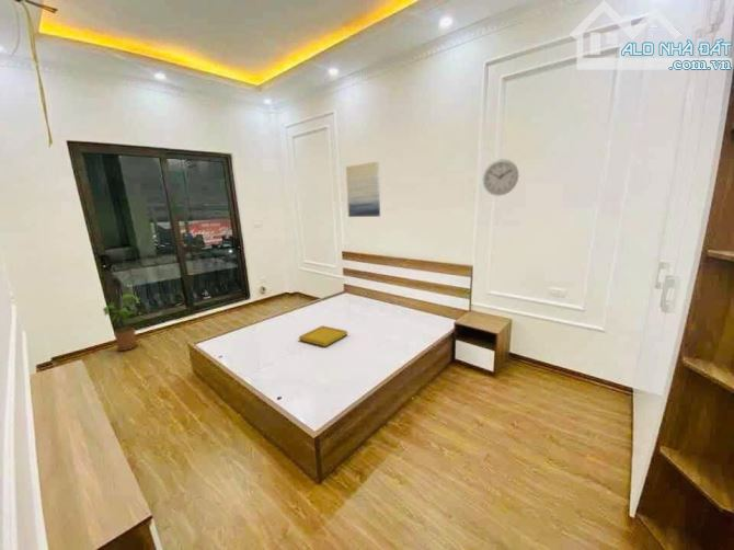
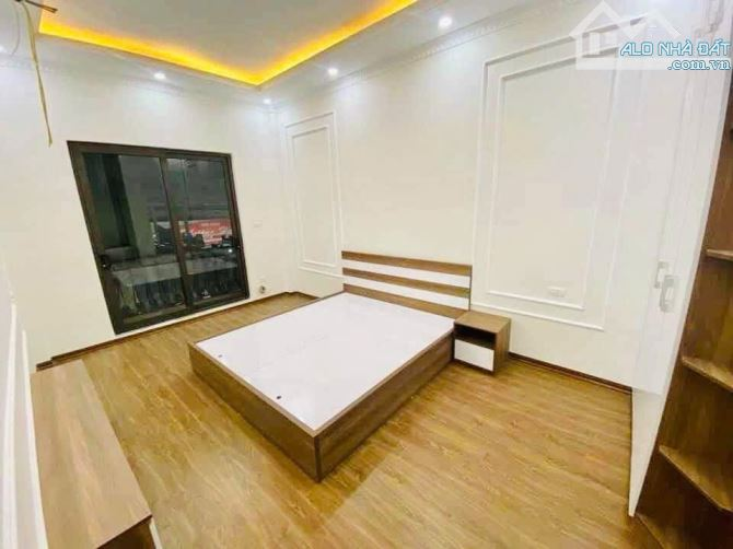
- wall clock [482,159,519,197]
- wall art [345,160,381,218]
- house plant [102,294,142,352]
- serving tray [298,324,348,347]
